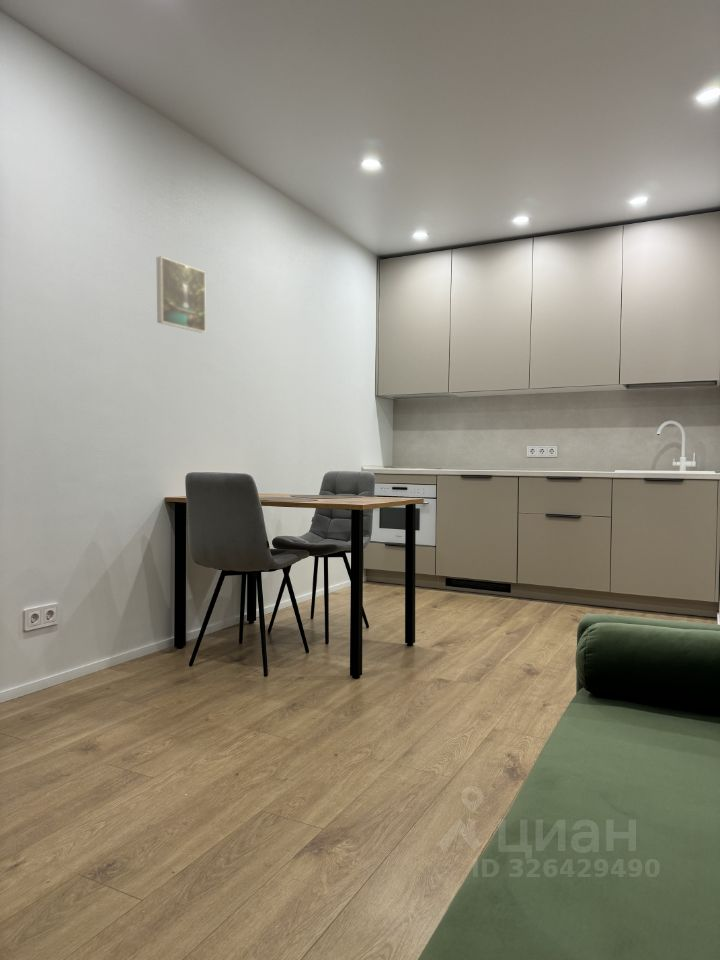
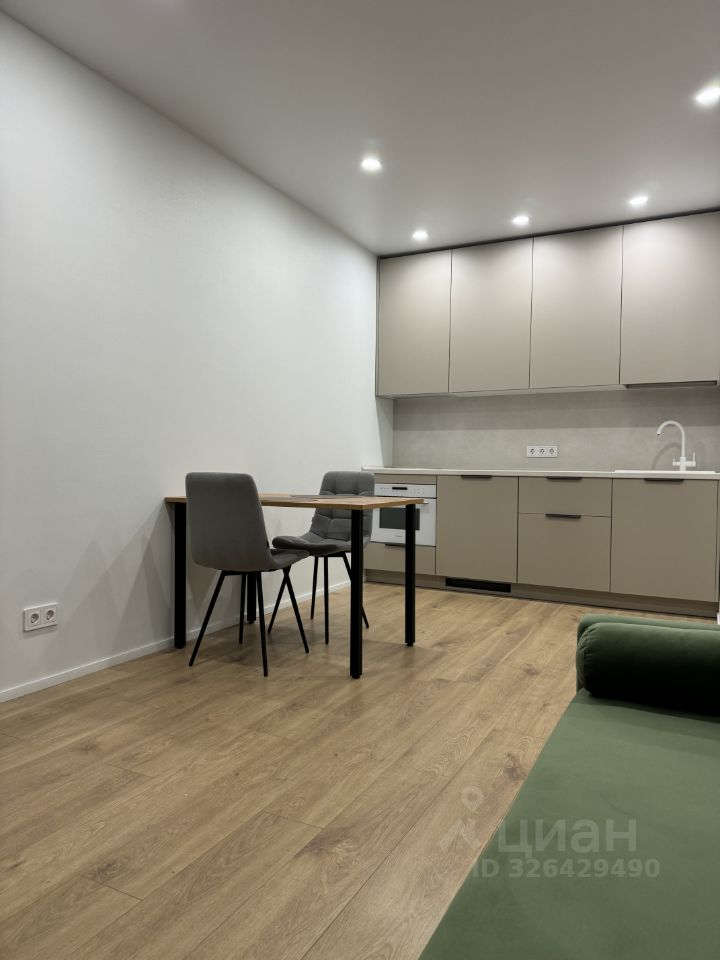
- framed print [156,255,207,334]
